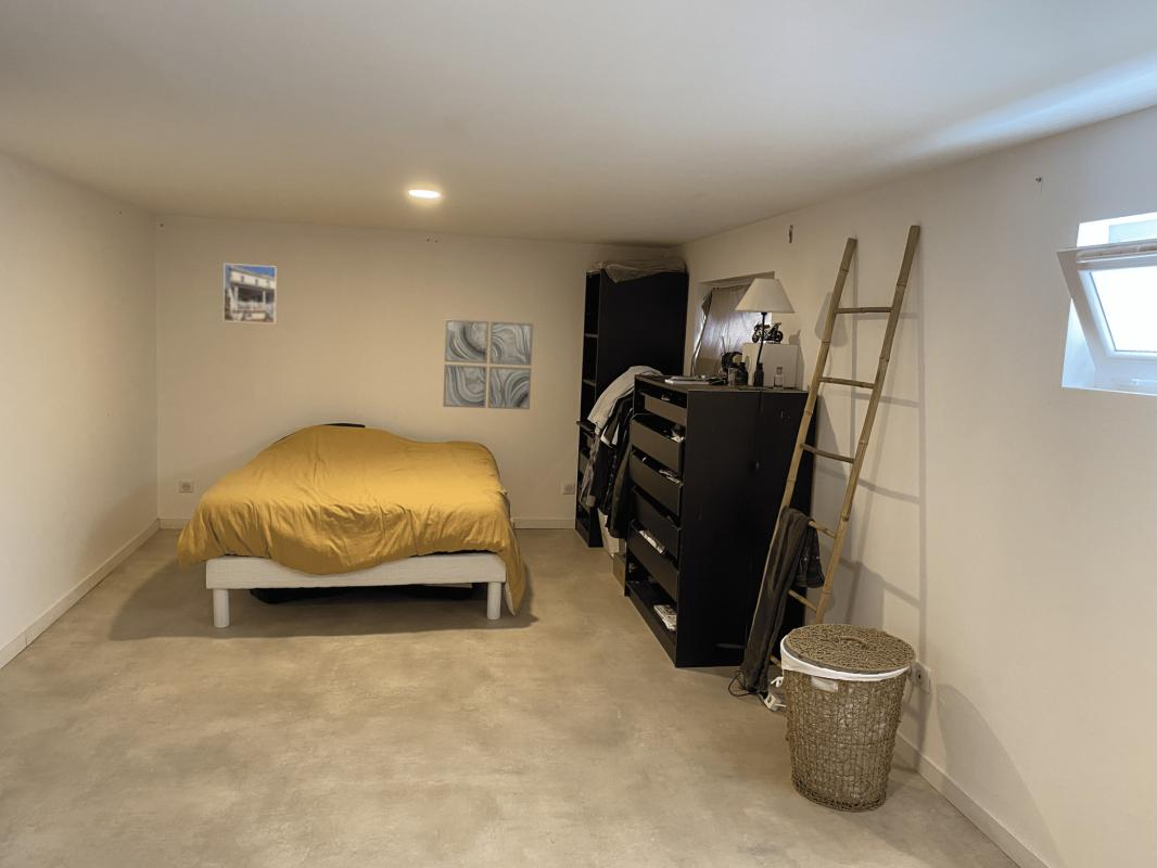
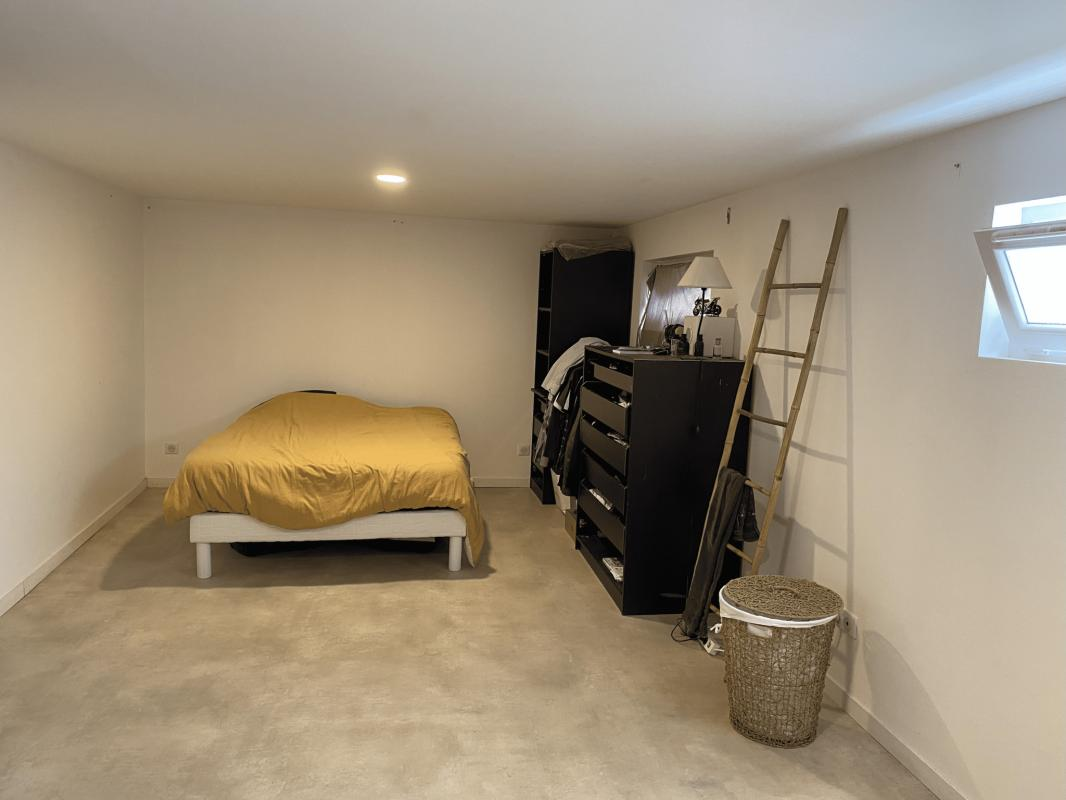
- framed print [223,263,278,326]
- wall art [442,318,534,411]
